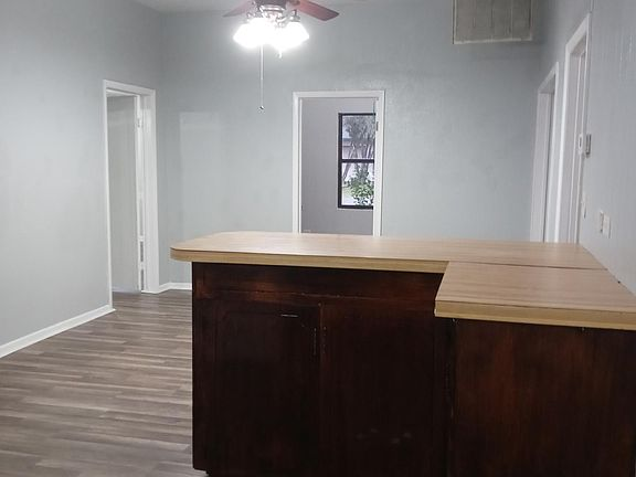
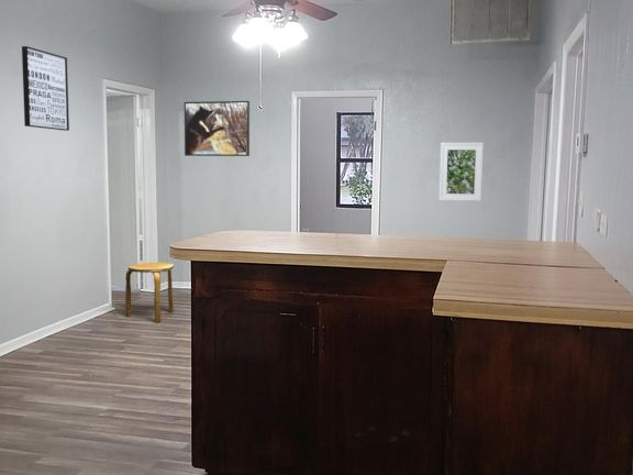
+ wall art [21,45,70,132]
+ stool [124,262,175,323]
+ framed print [438,142,485,202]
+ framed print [184,100,251,157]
